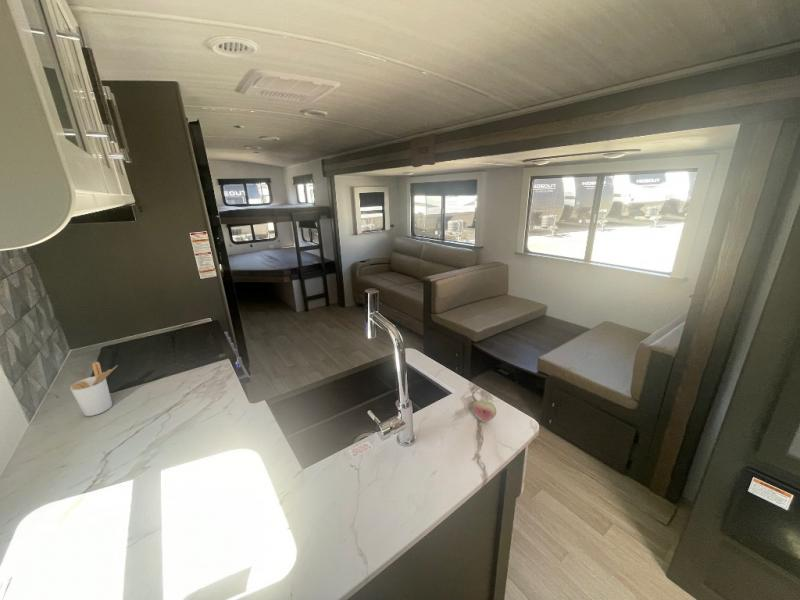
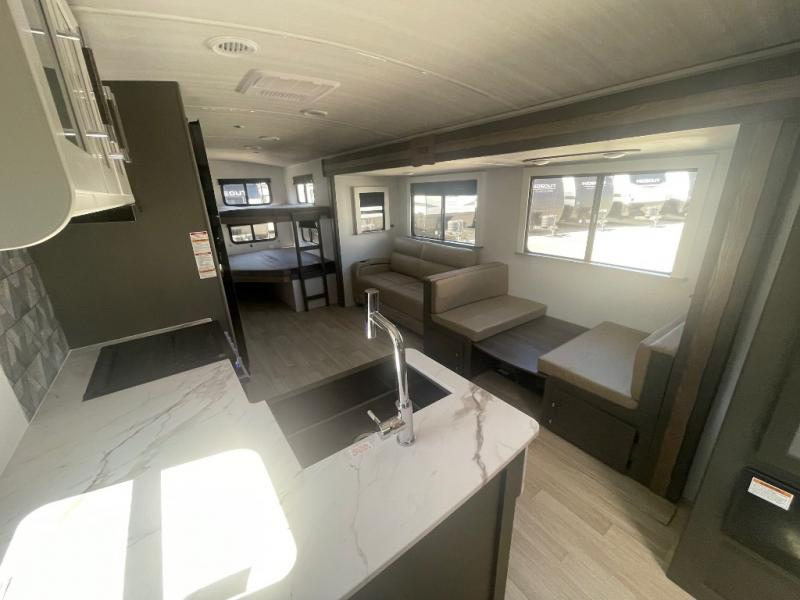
- utensil holder [69,361,119,417]
- fruit [472,400,497,423]
